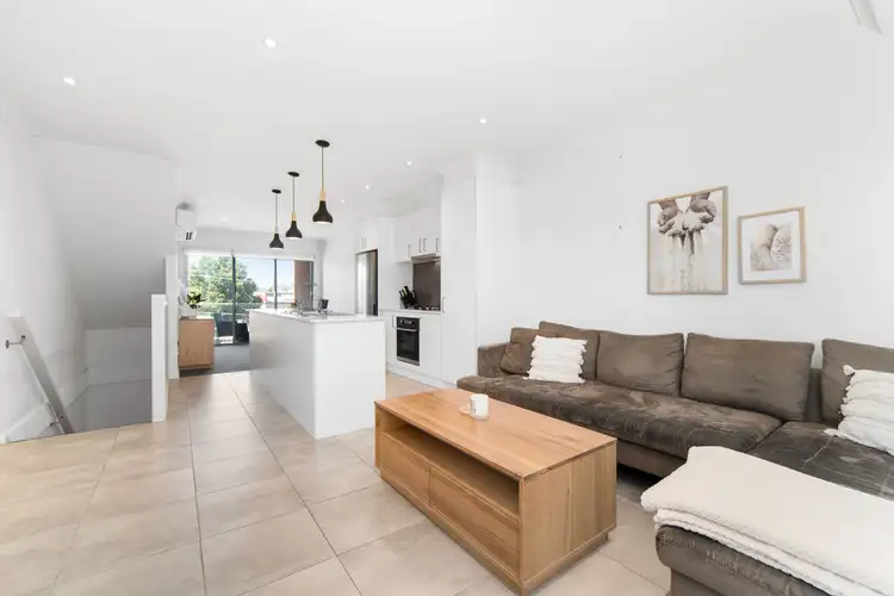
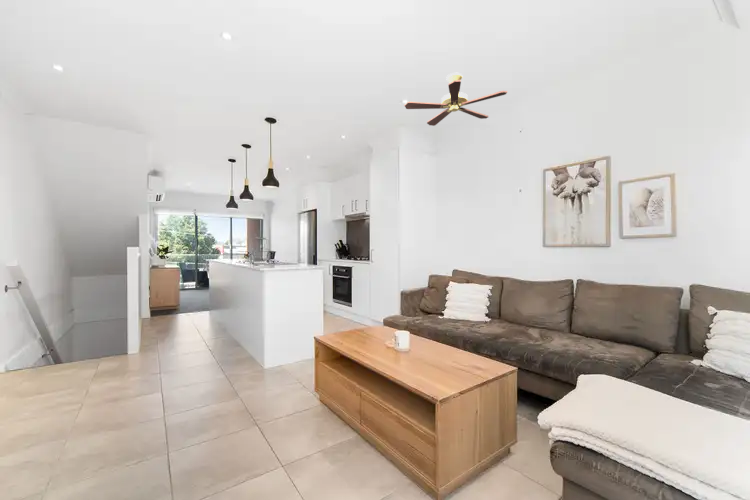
+ ceiling fan [403,72,508,127]
